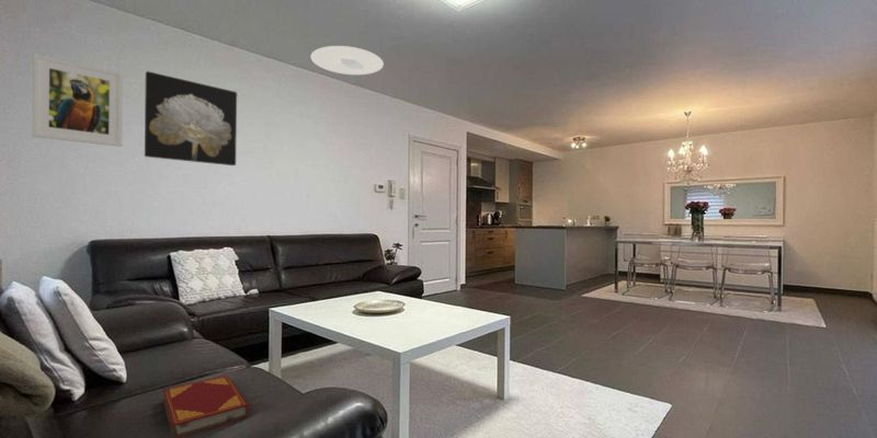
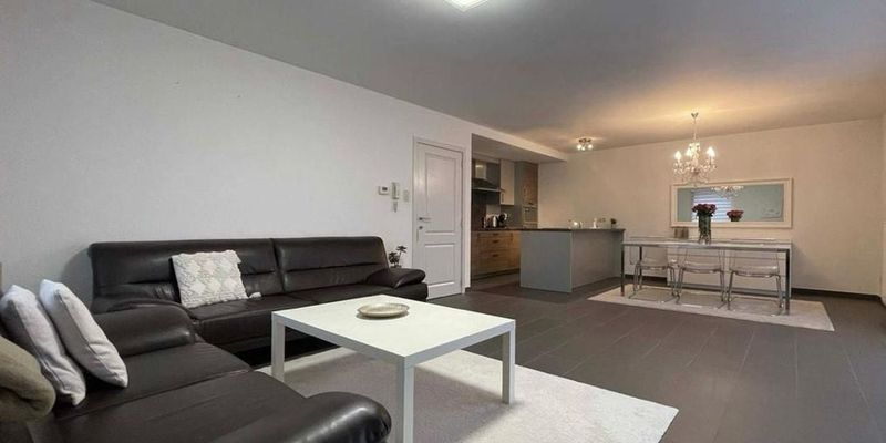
- ceiling light [310,45,385,76]
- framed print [32,53,124,148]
- wall art [144,70,238,166]
- hardback book [162,374,250,438]
